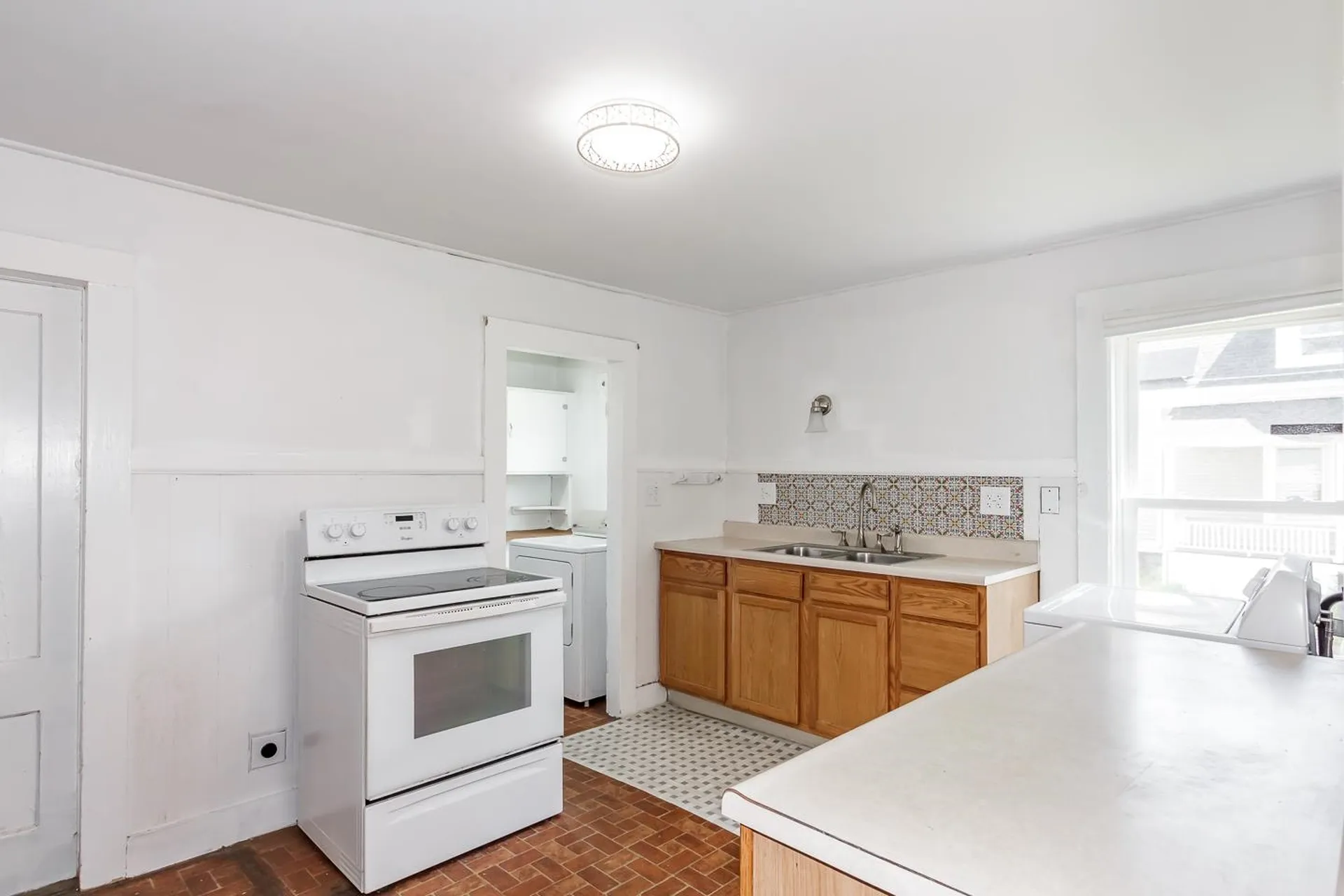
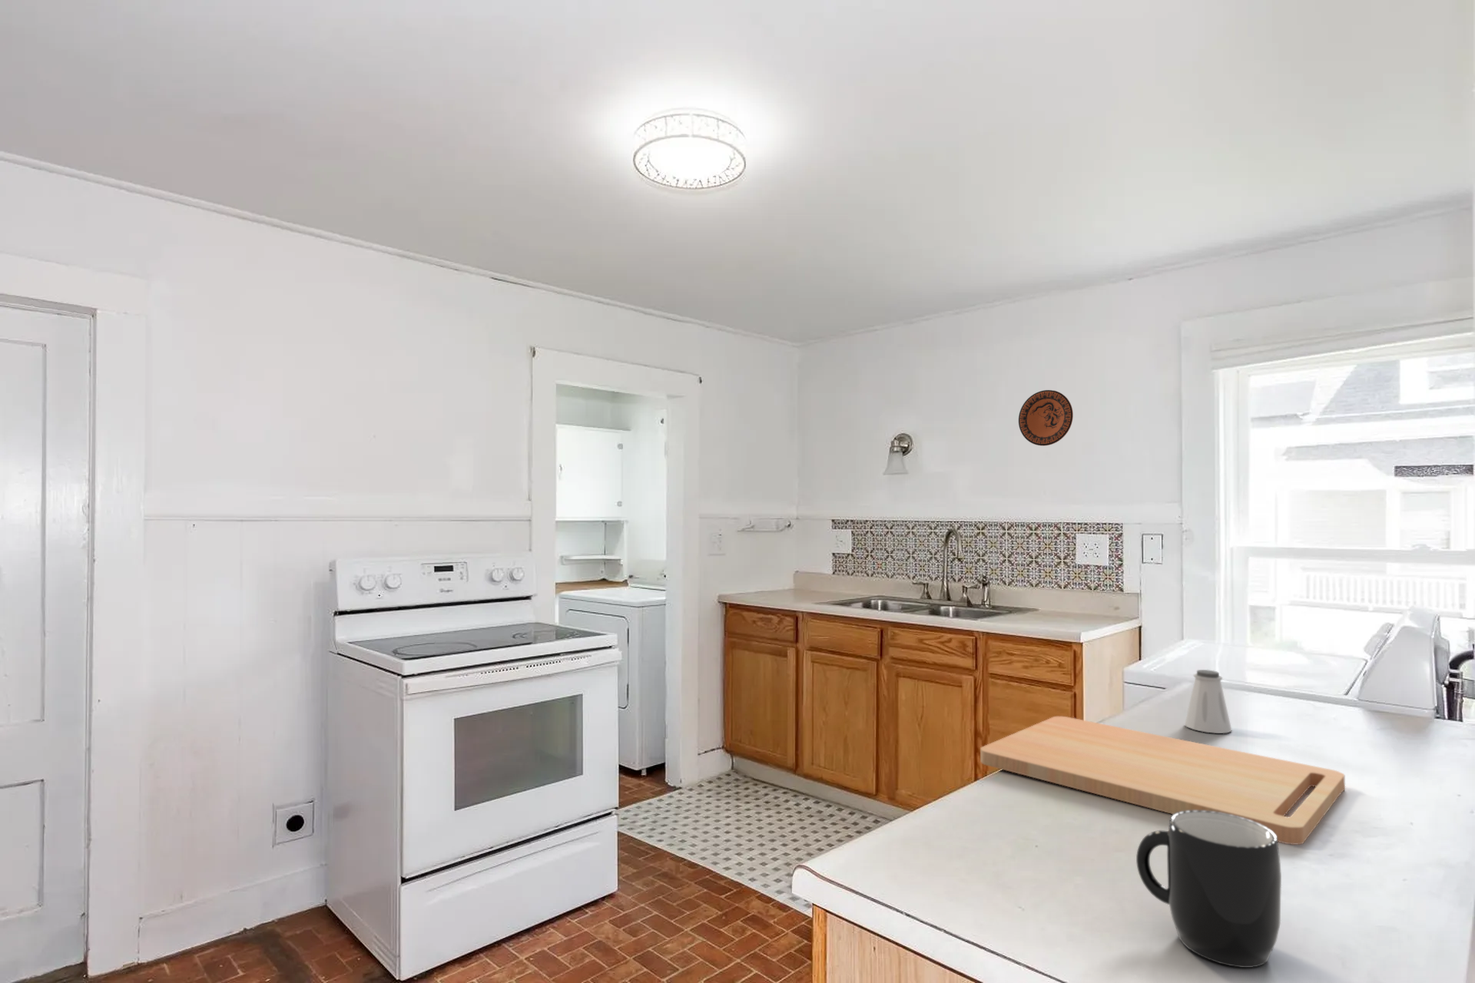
+ cutting board [980,715,1345,846]
+ saltshaker [1184,669,1234,734]
+ decorative plate [1018,389,1074,447]
+ mug [1136,810,1282,969]
